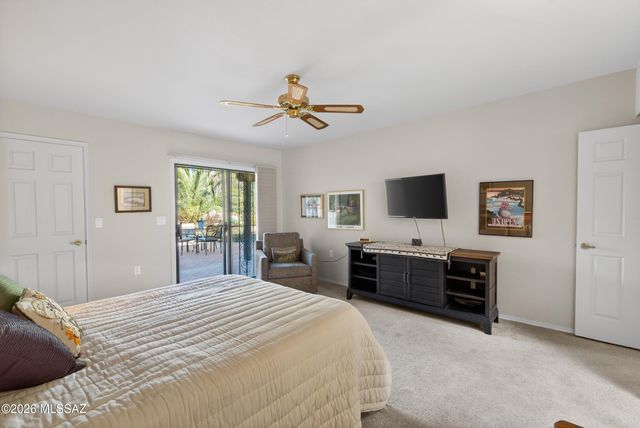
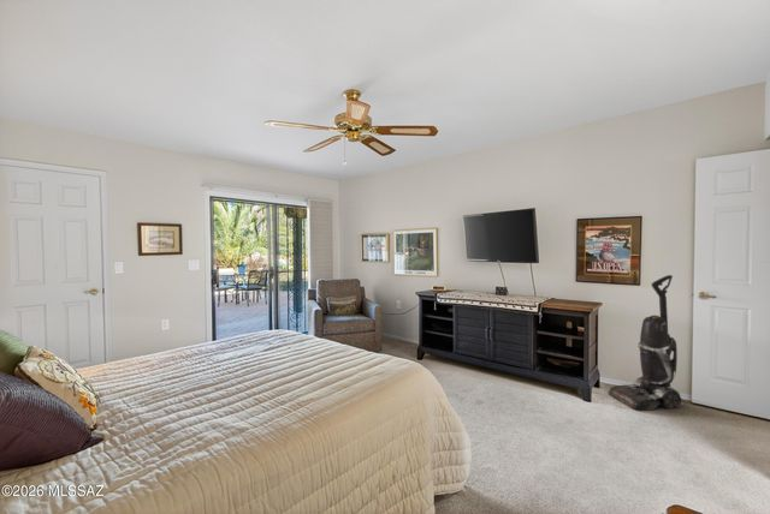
+ vacuum cleaner [608,274,683,411]
